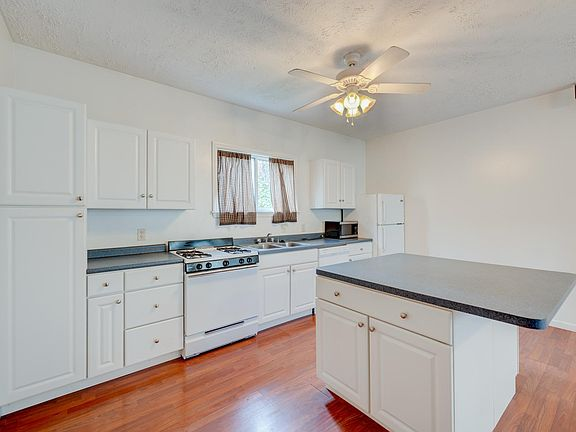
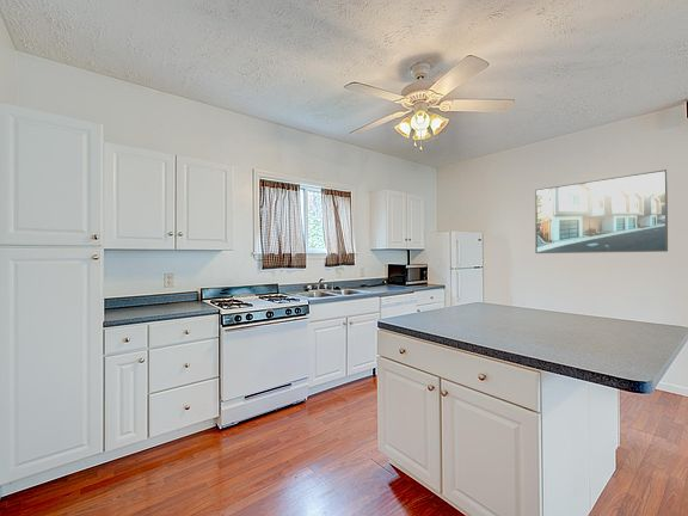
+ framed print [534,168,669,254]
